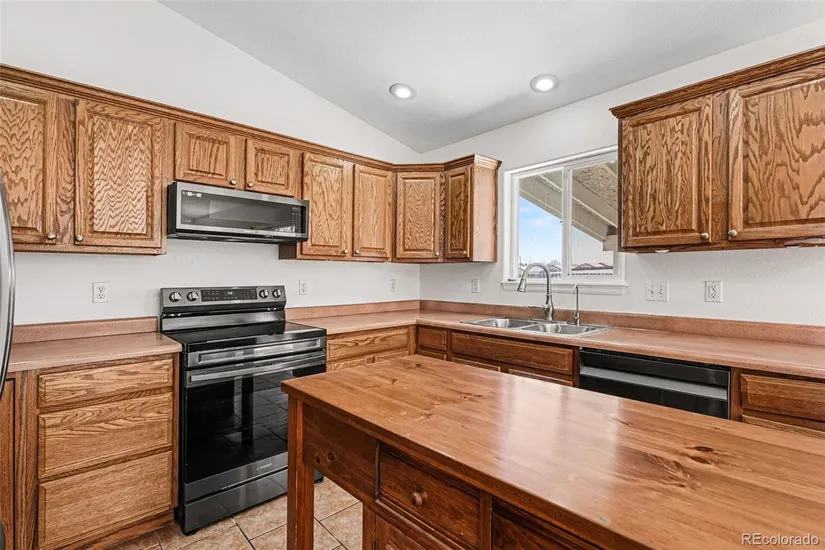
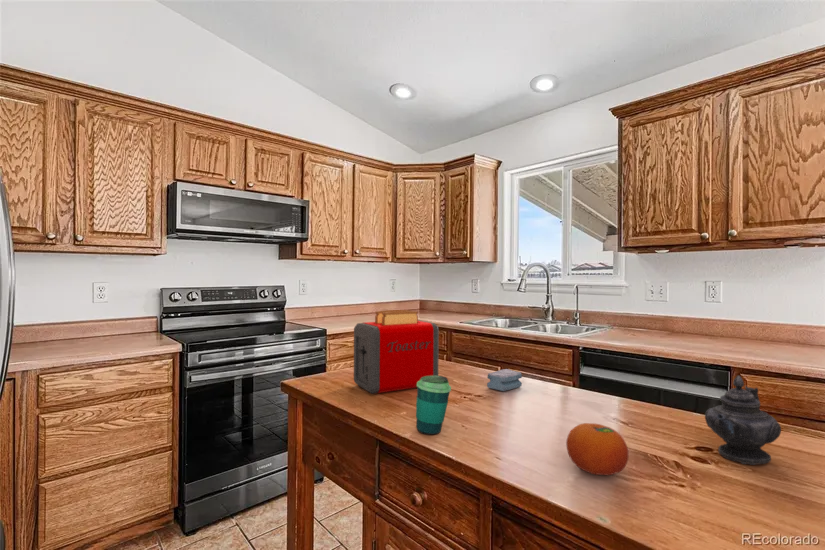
+ fruit [565,422,630,476]
+ teapot [704,374,782,465]
+ toaster [353,309,440,395]
+ sponge [486,368,523,392]
+ cup [415,375,452,436]
